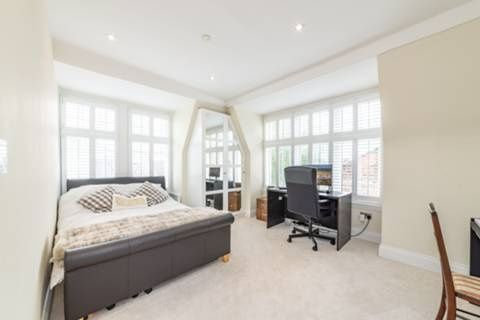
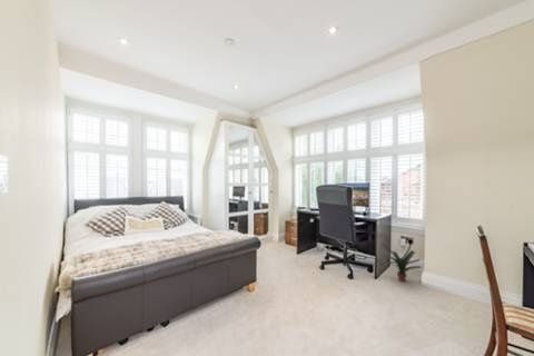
+ potted plant [380,243,422,283]
